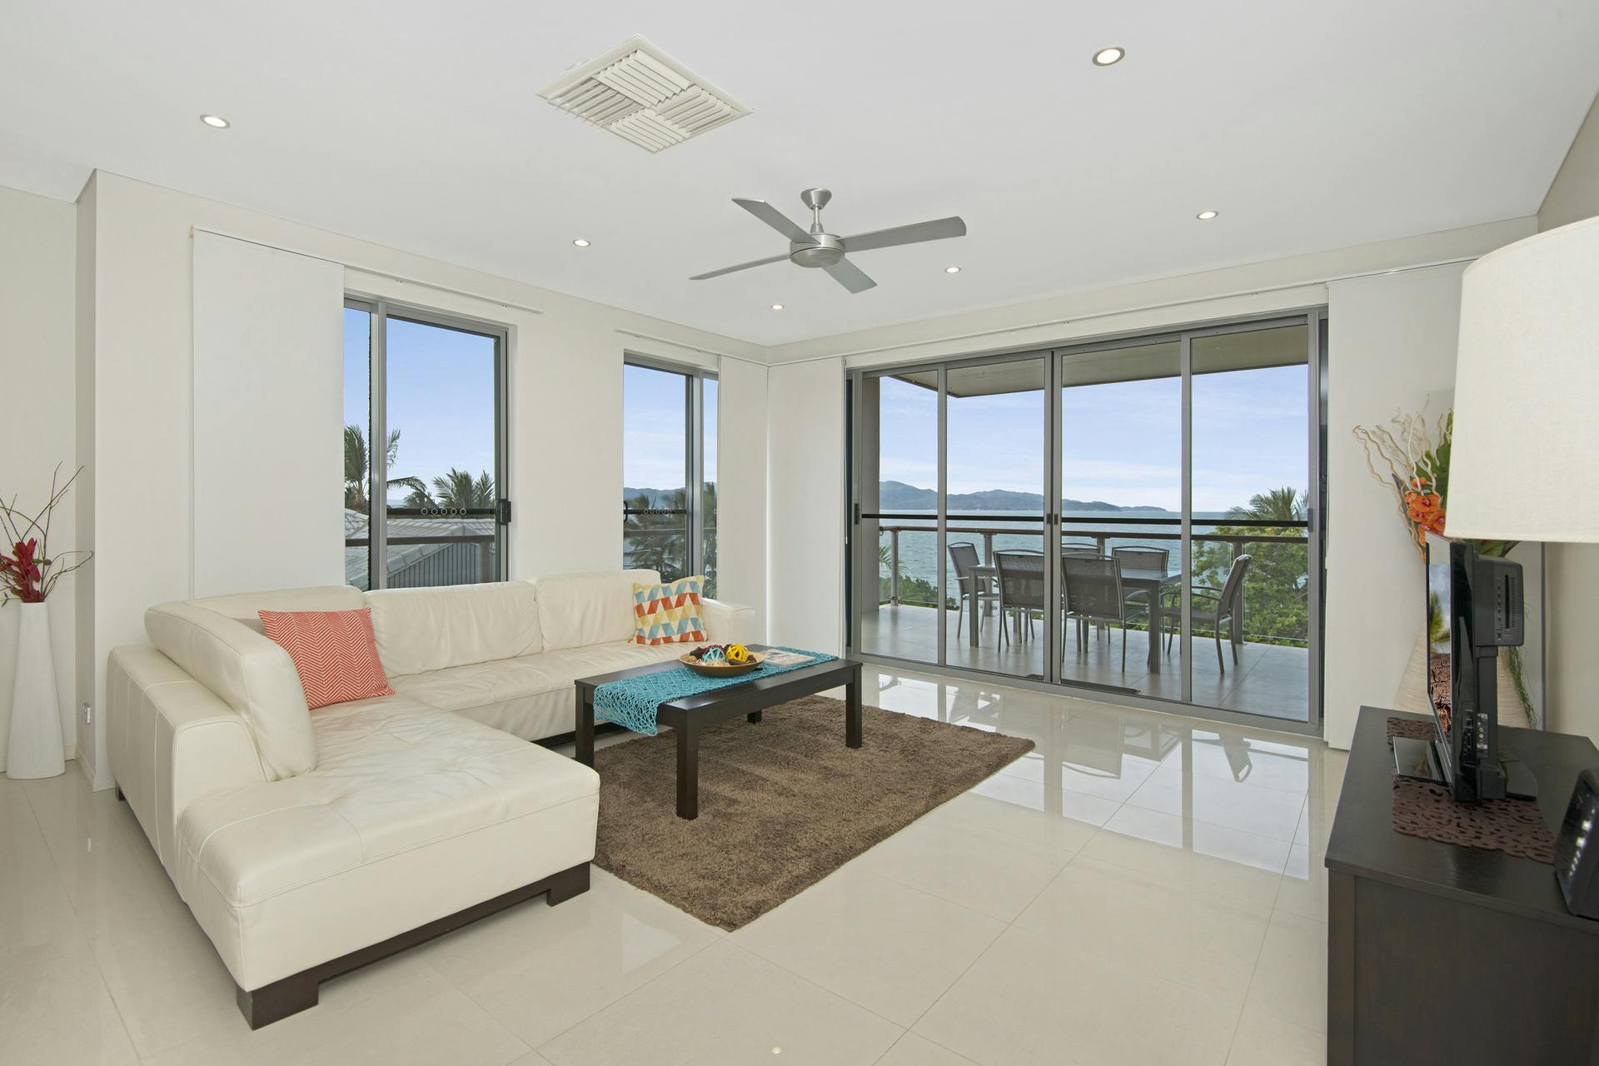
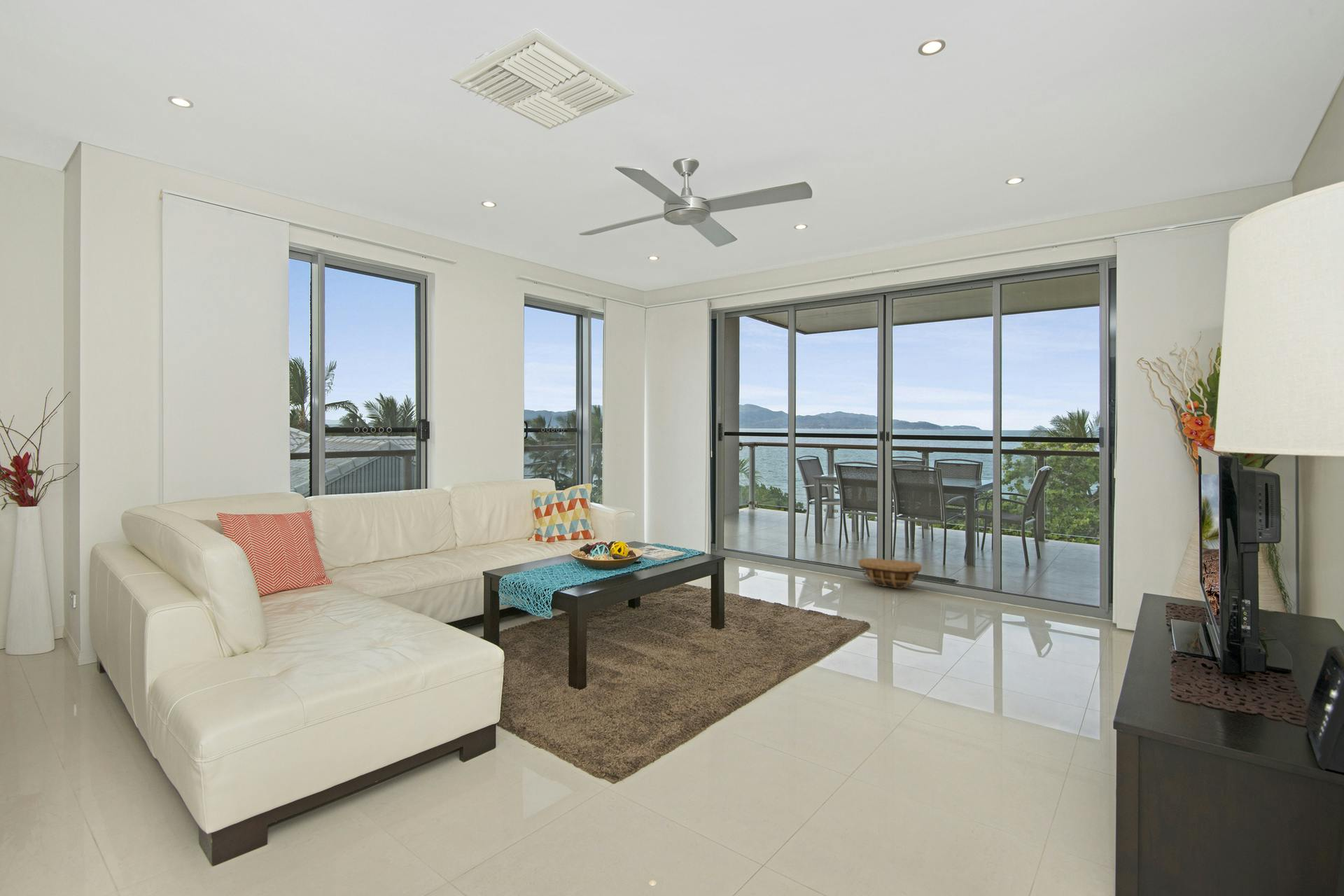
+ basket [858,557,923,589]
